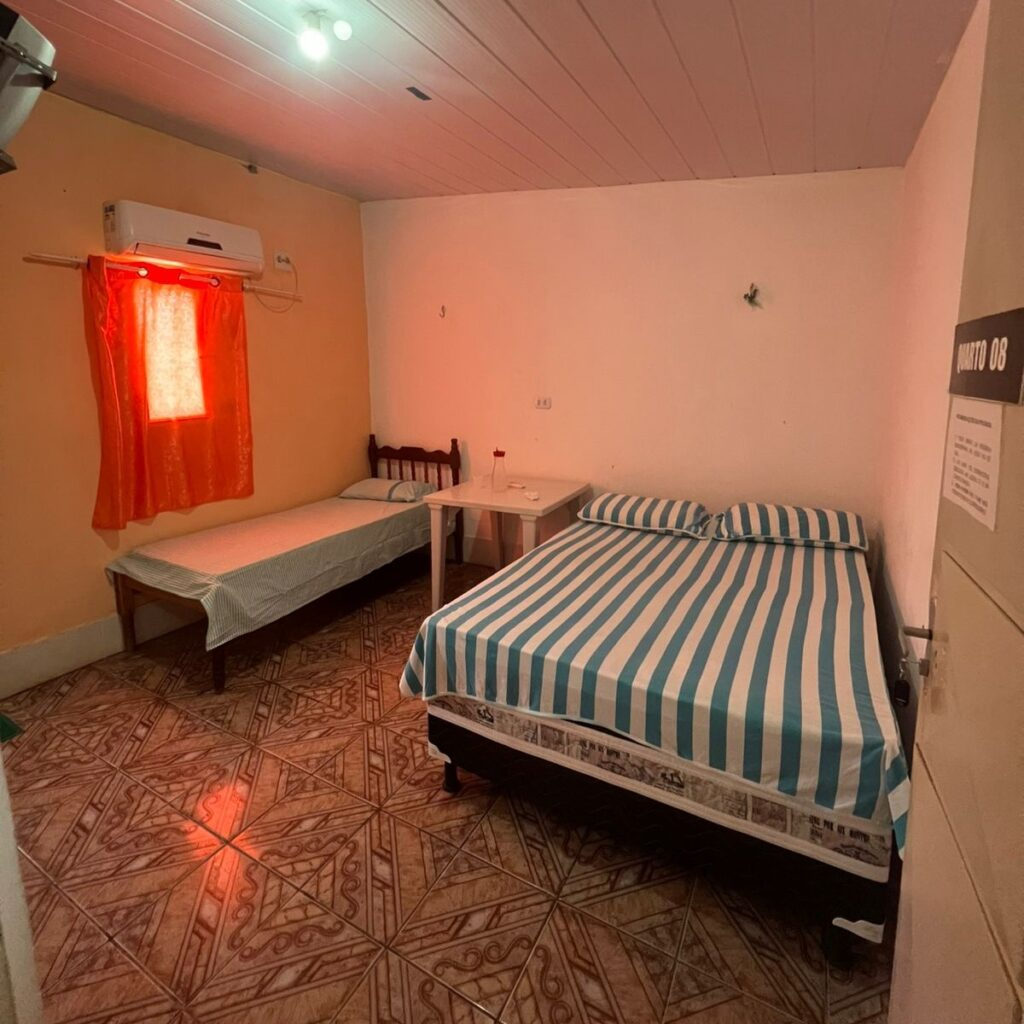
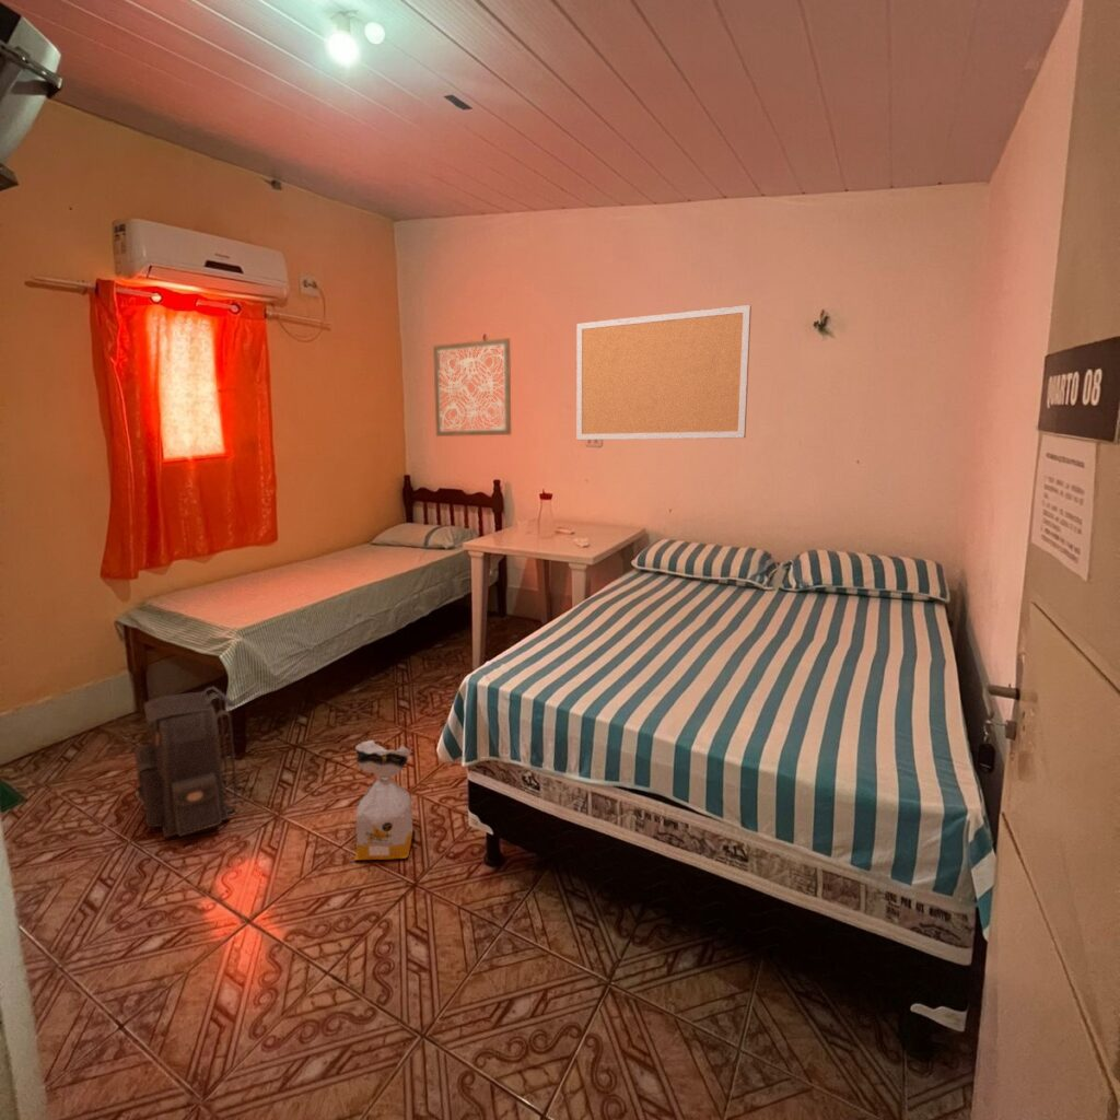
+ wall art [432,337,512,438]
+ bulletin board [575,304,752,441]
+ backpack [133,686,238,839]
+ bag [353,739,416,861]
